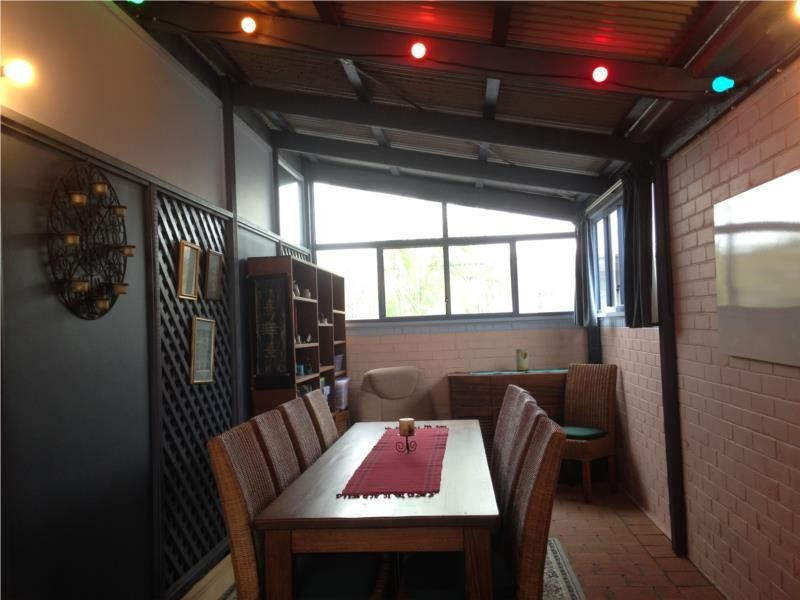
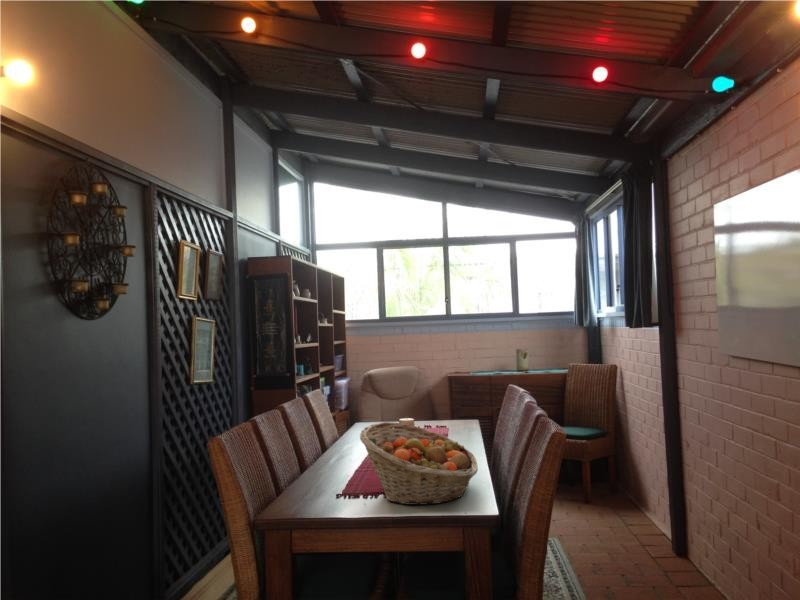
+ fruit basket [359,421,479,506]
